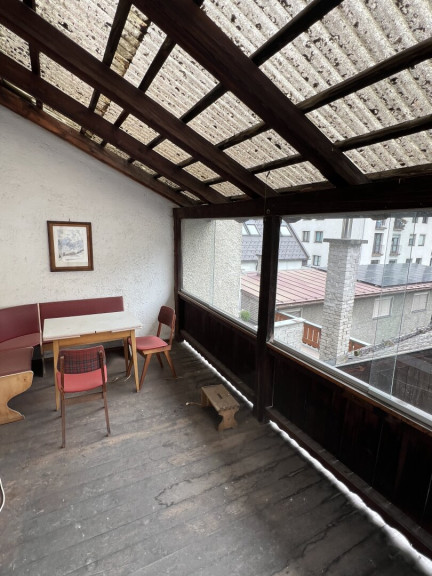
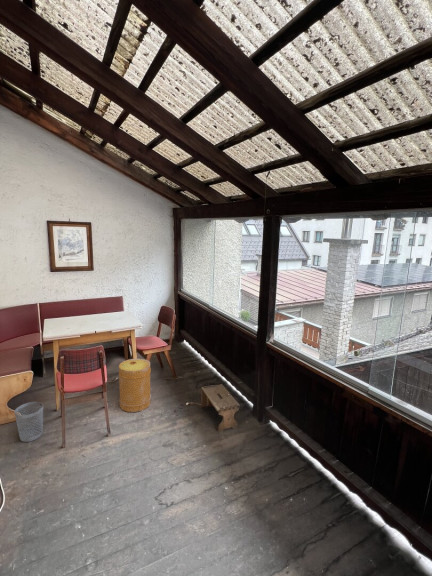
+ wastebasket [14,401,44,443]
+ basket [118,358,152,413]
